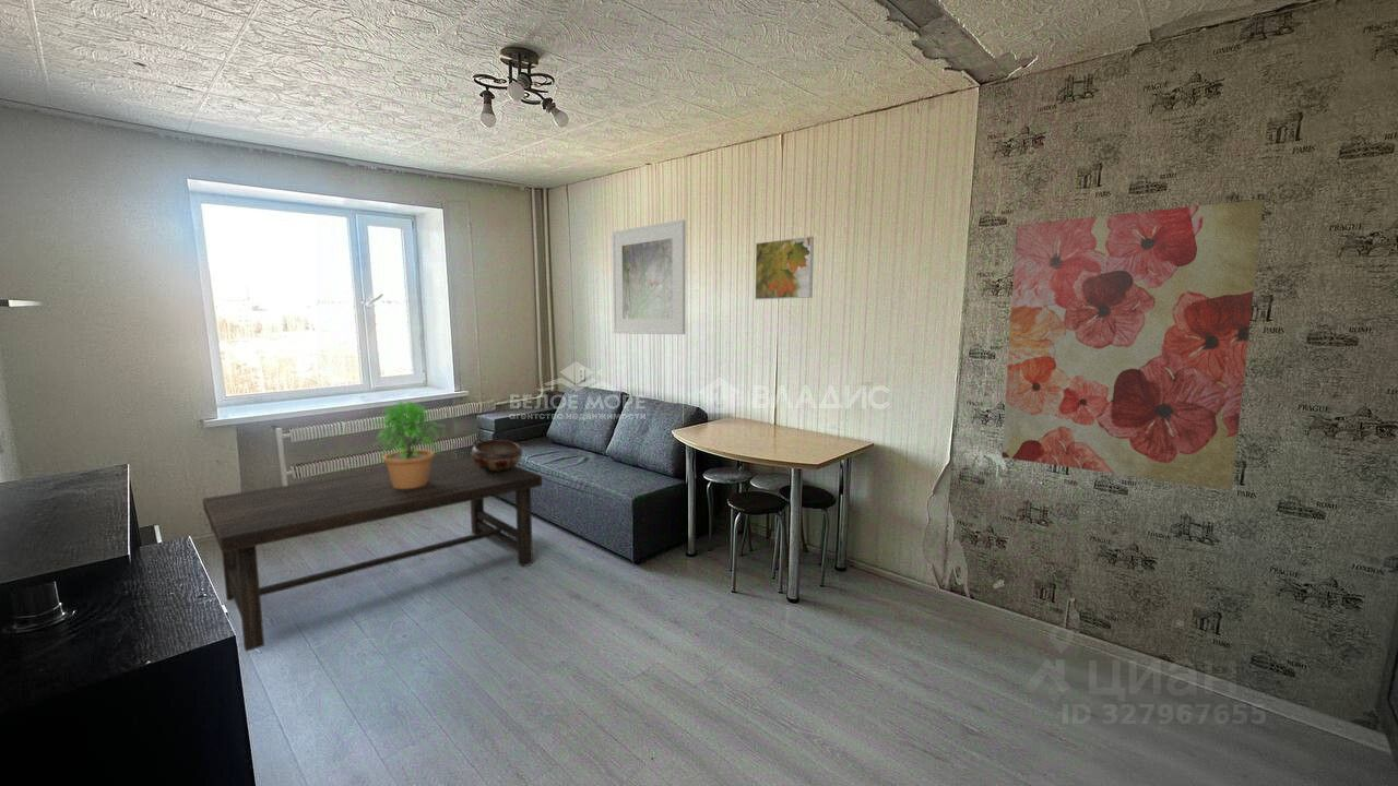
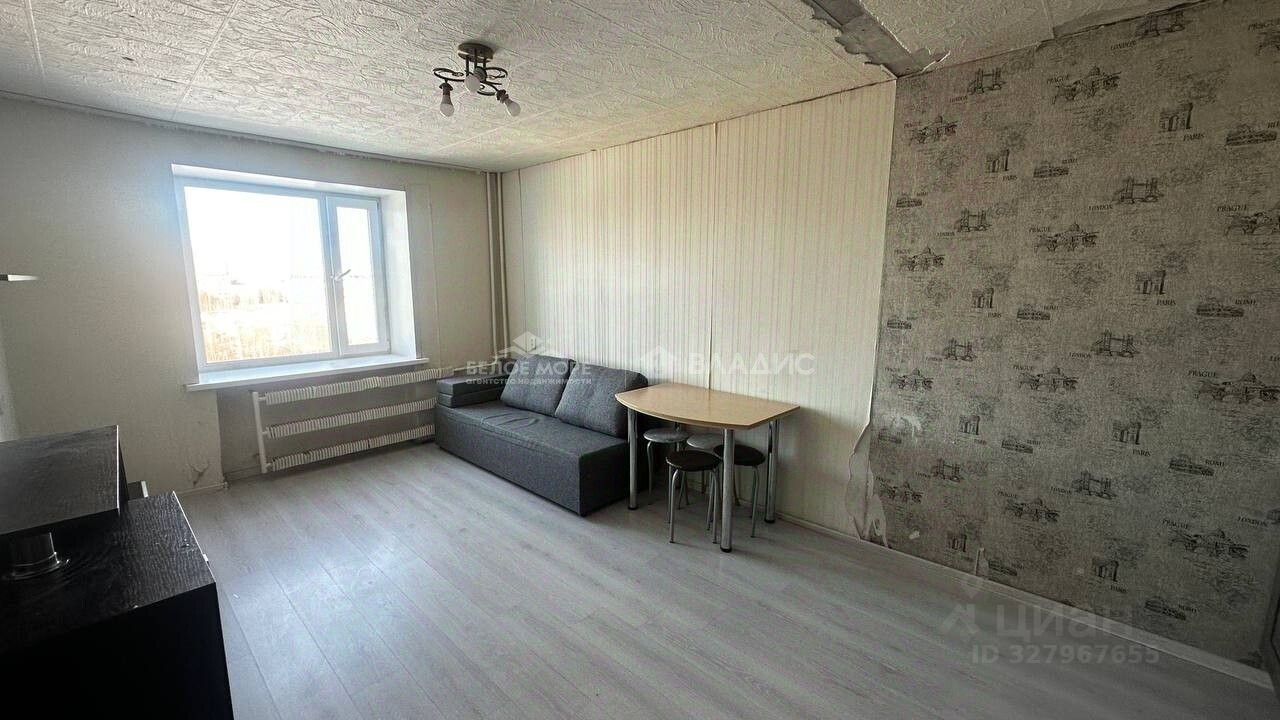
- potted plant [372,400,447,489]
- decorative bowl [471,439,523,473]
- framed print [754,236,815,300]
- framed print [612,218,687,335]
- wall art [1000,198,1265,491]
- coffee table [202,456,543,653]
